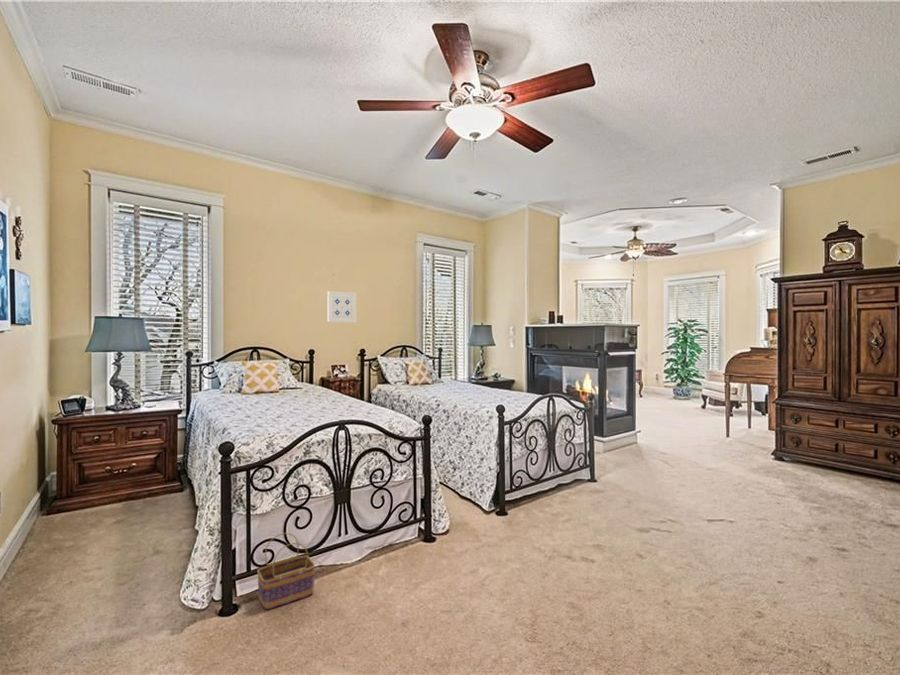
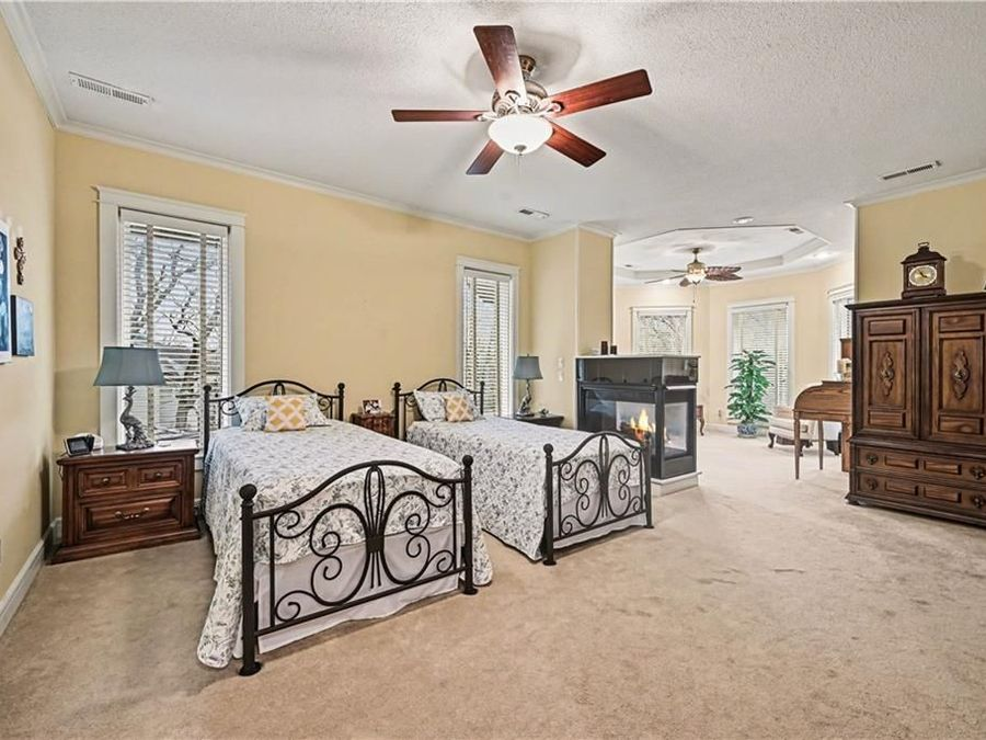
- wall art [327,290,357,323]
- basket [256,532,316,610]
